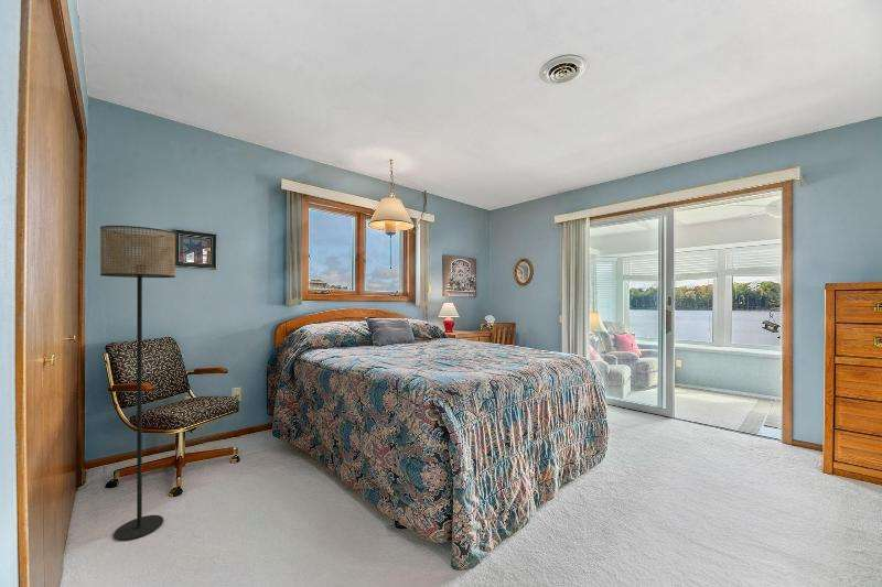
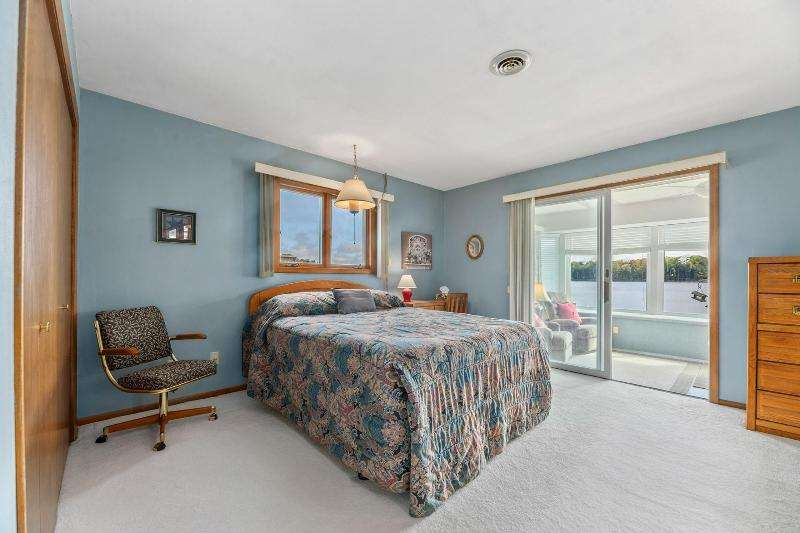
- floor lamp [99,225,176,542]
